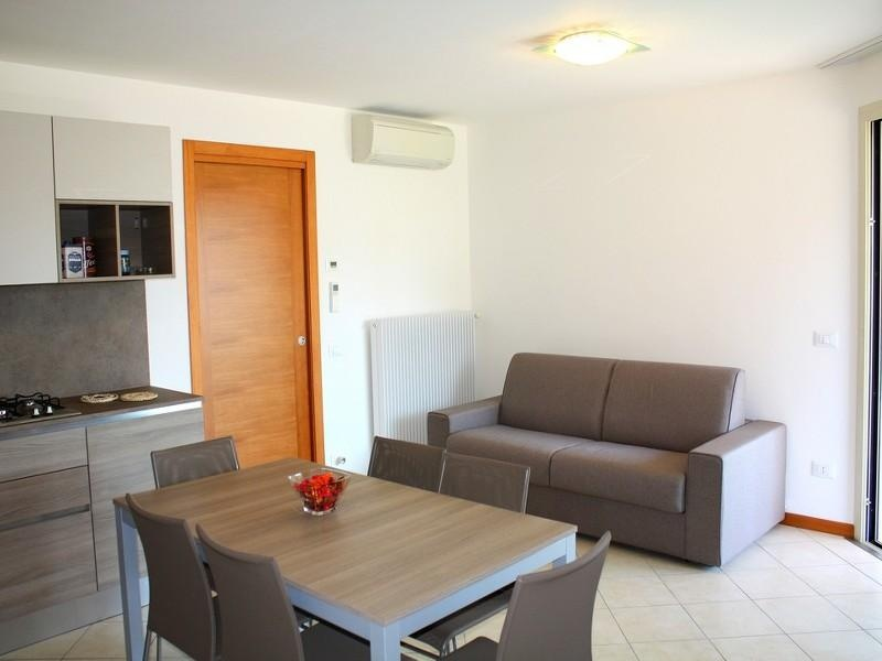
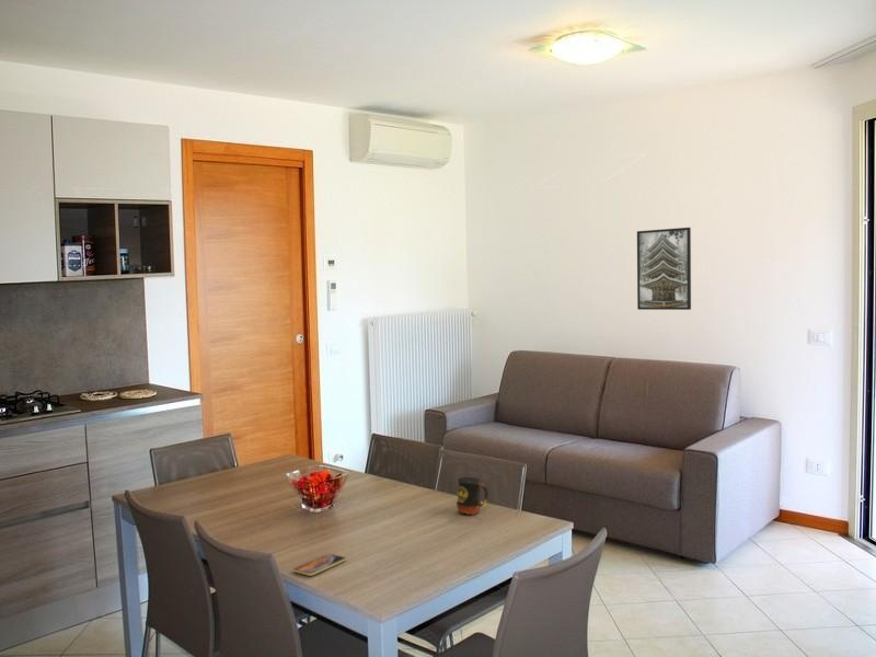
+ smartphone [292,553,347,577]
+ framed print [636,227,692,311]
+ mug [456,476,489,516]
